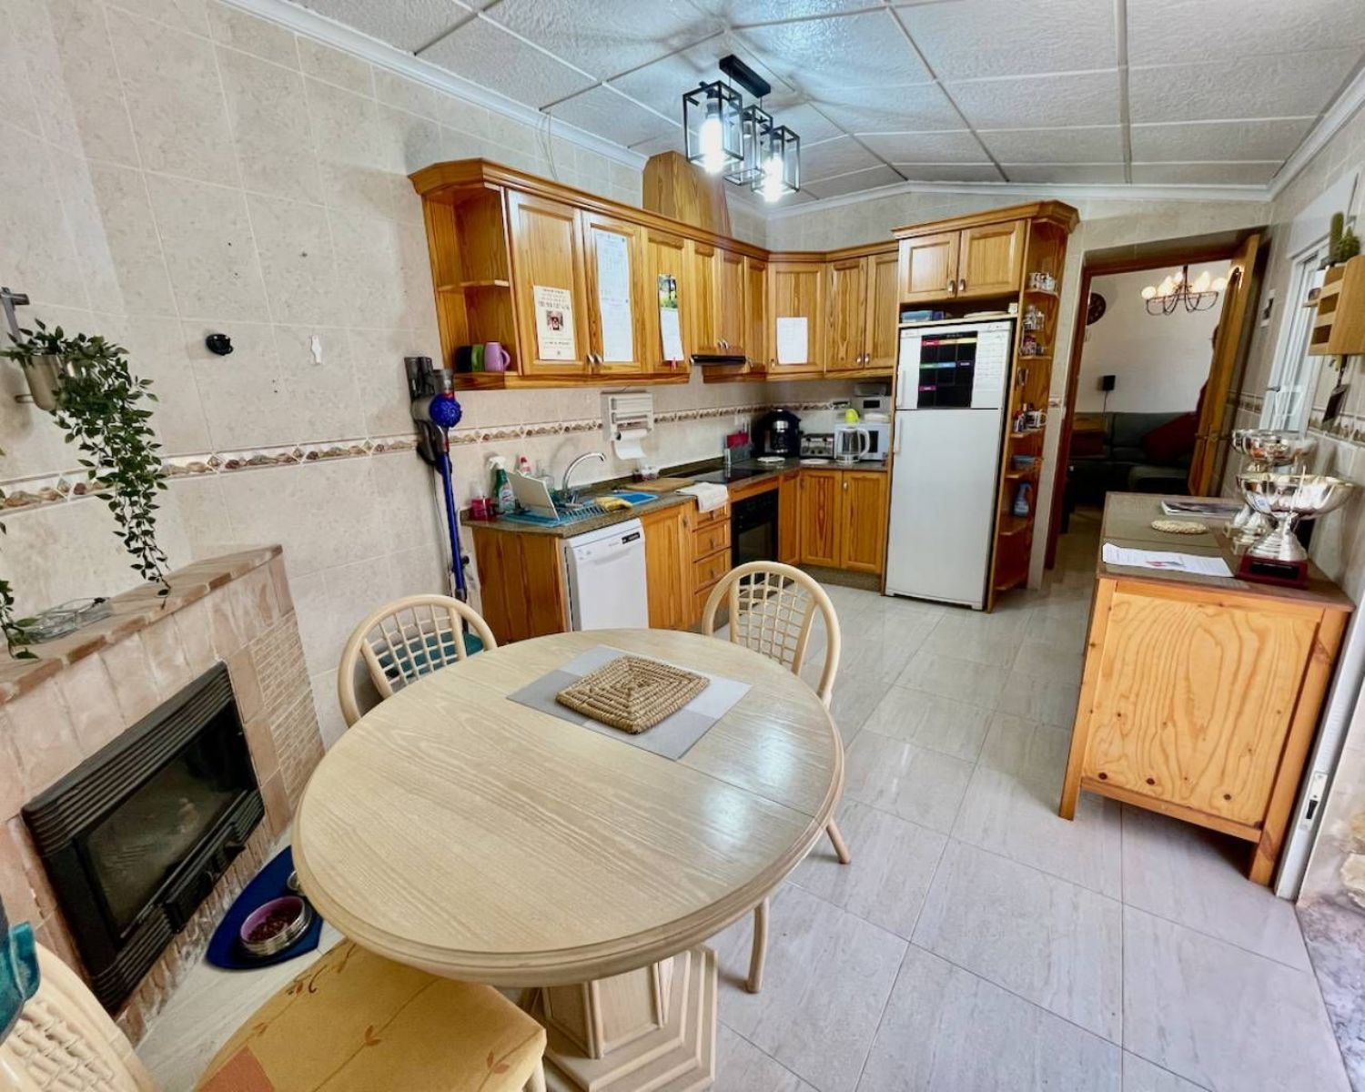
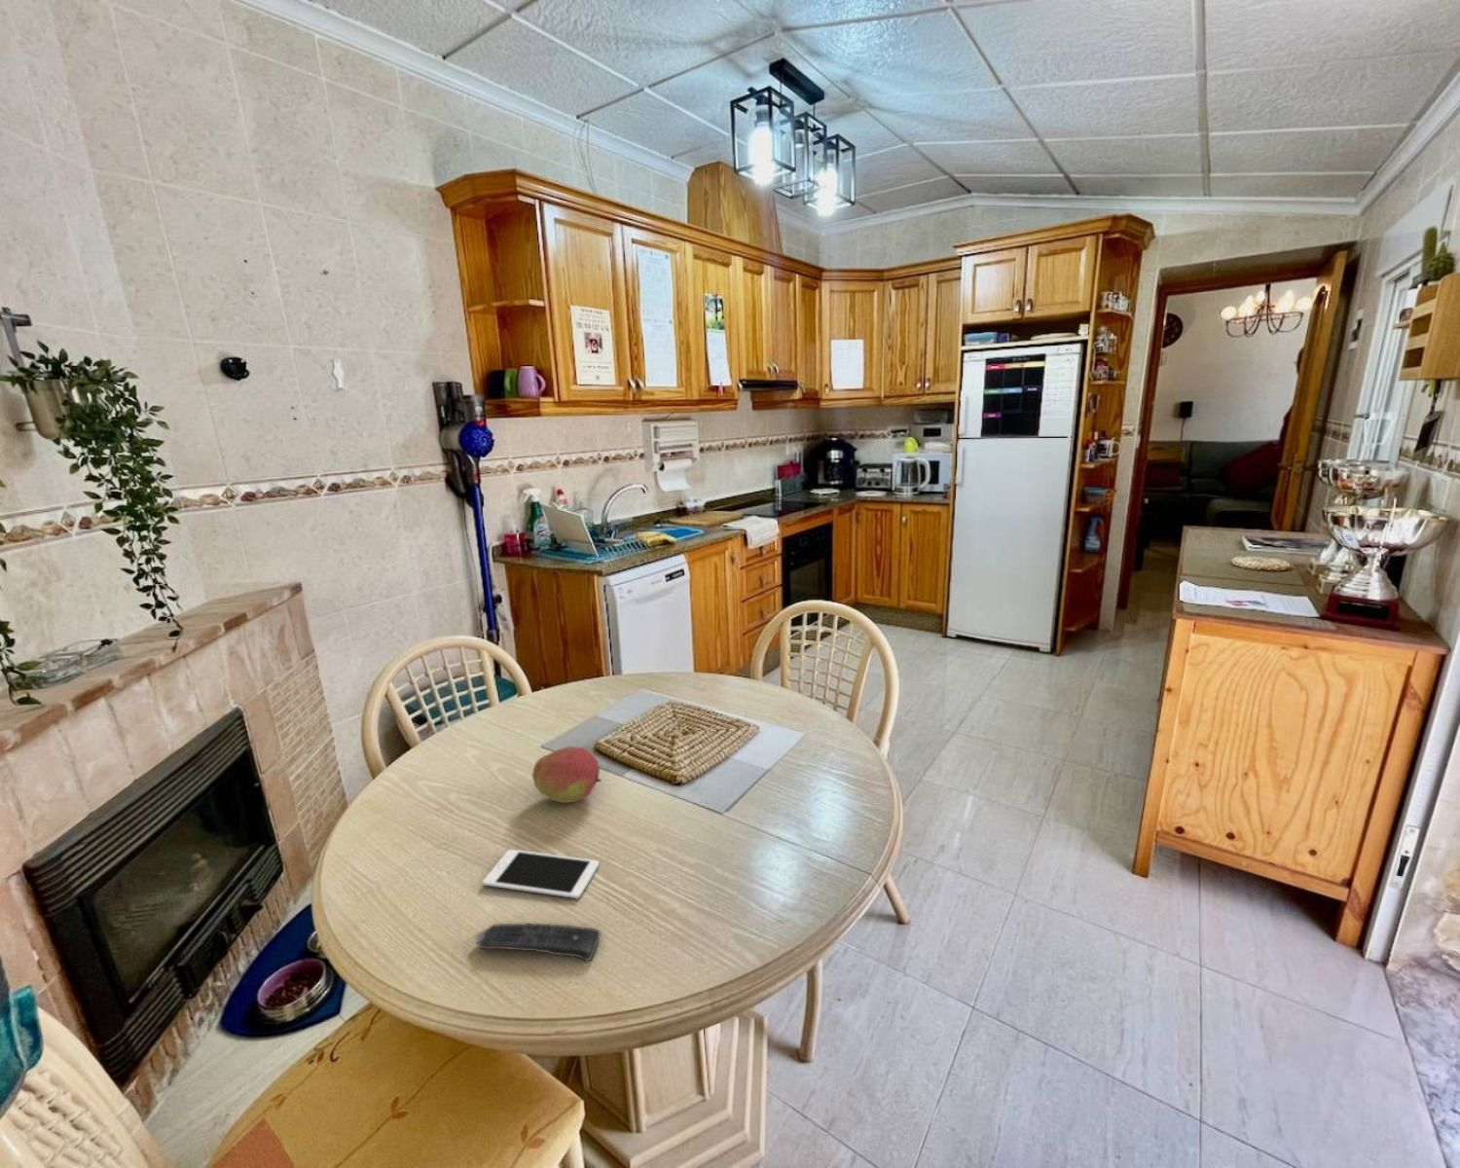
+ fruit [532,746,603,804]
+ remote control [474,922,602,963]
+ cell phone [482,849,599,900]
